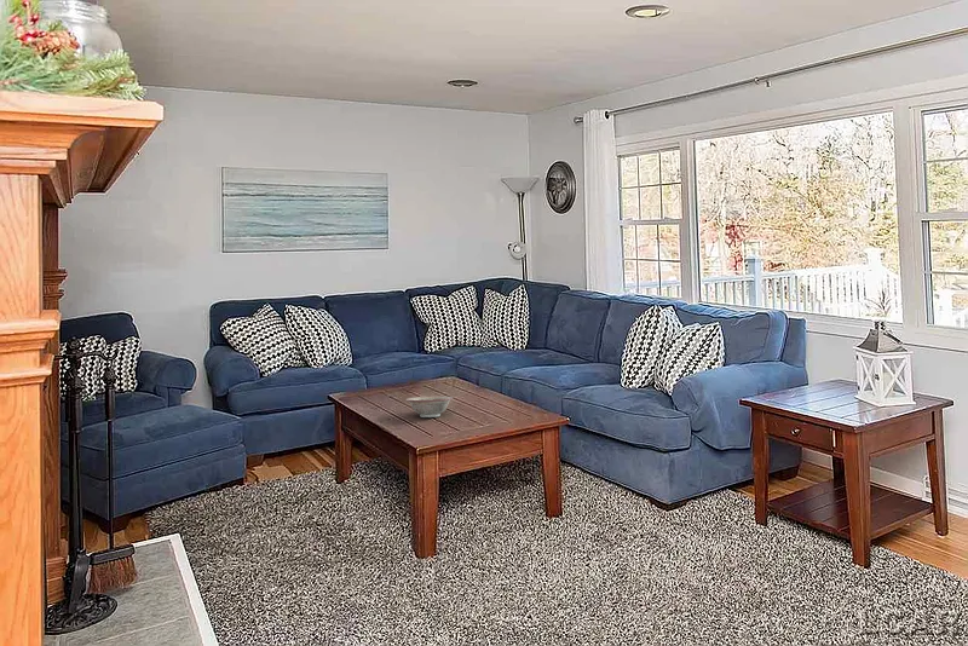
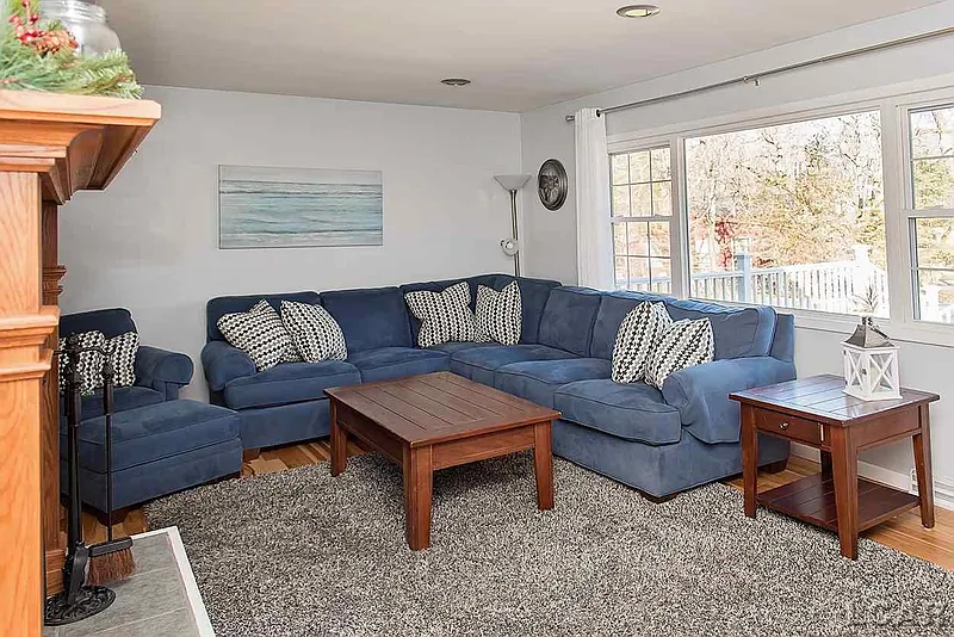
- decorative bowl [405,396,454,419]
